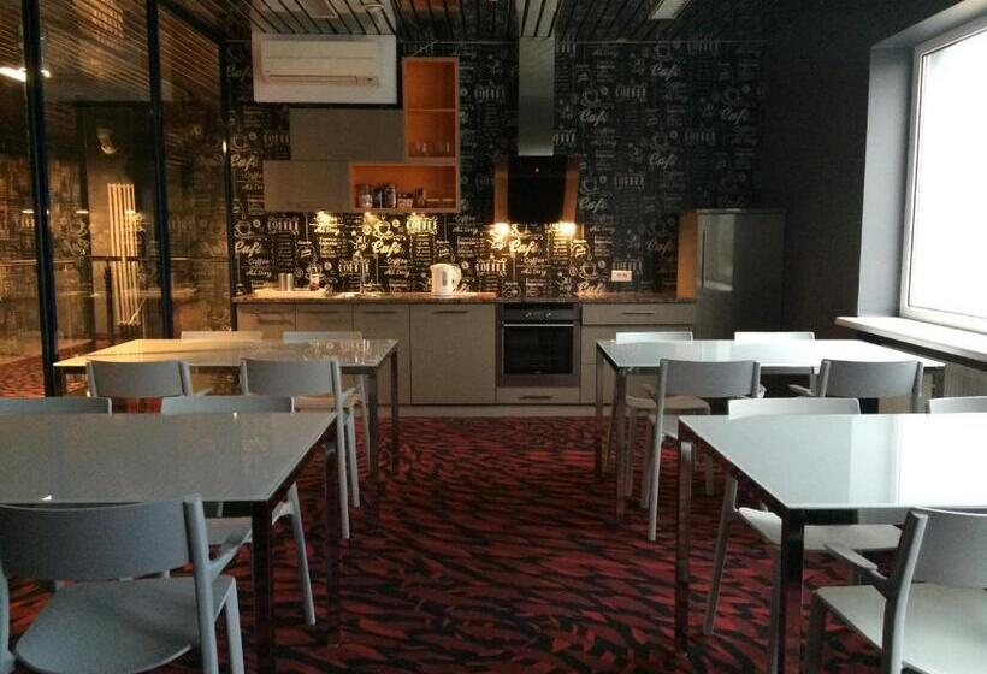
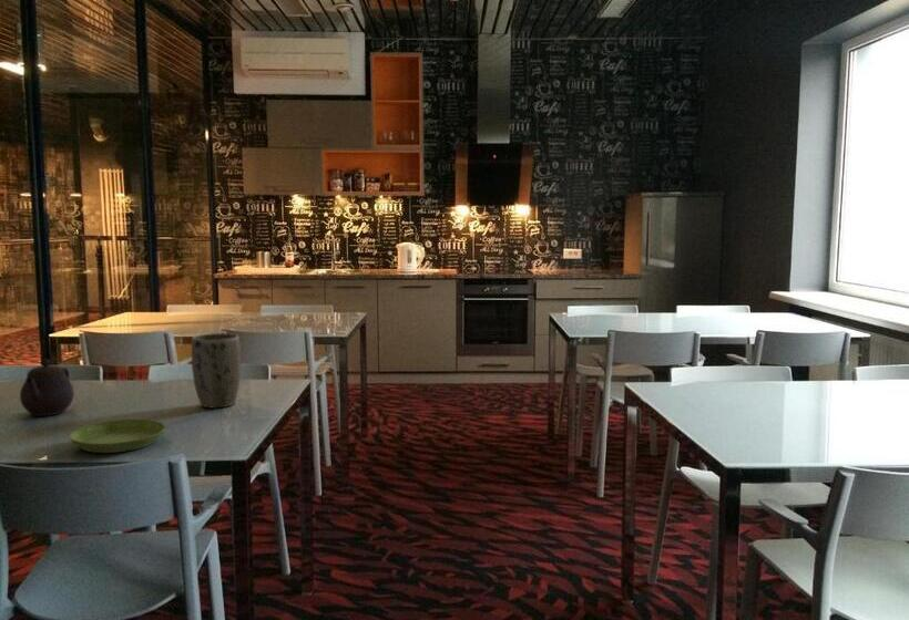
+ teapot [19,358,75,417]
+ saucer [69,418,166,454]
+ plant pot [191,332,242,410]
